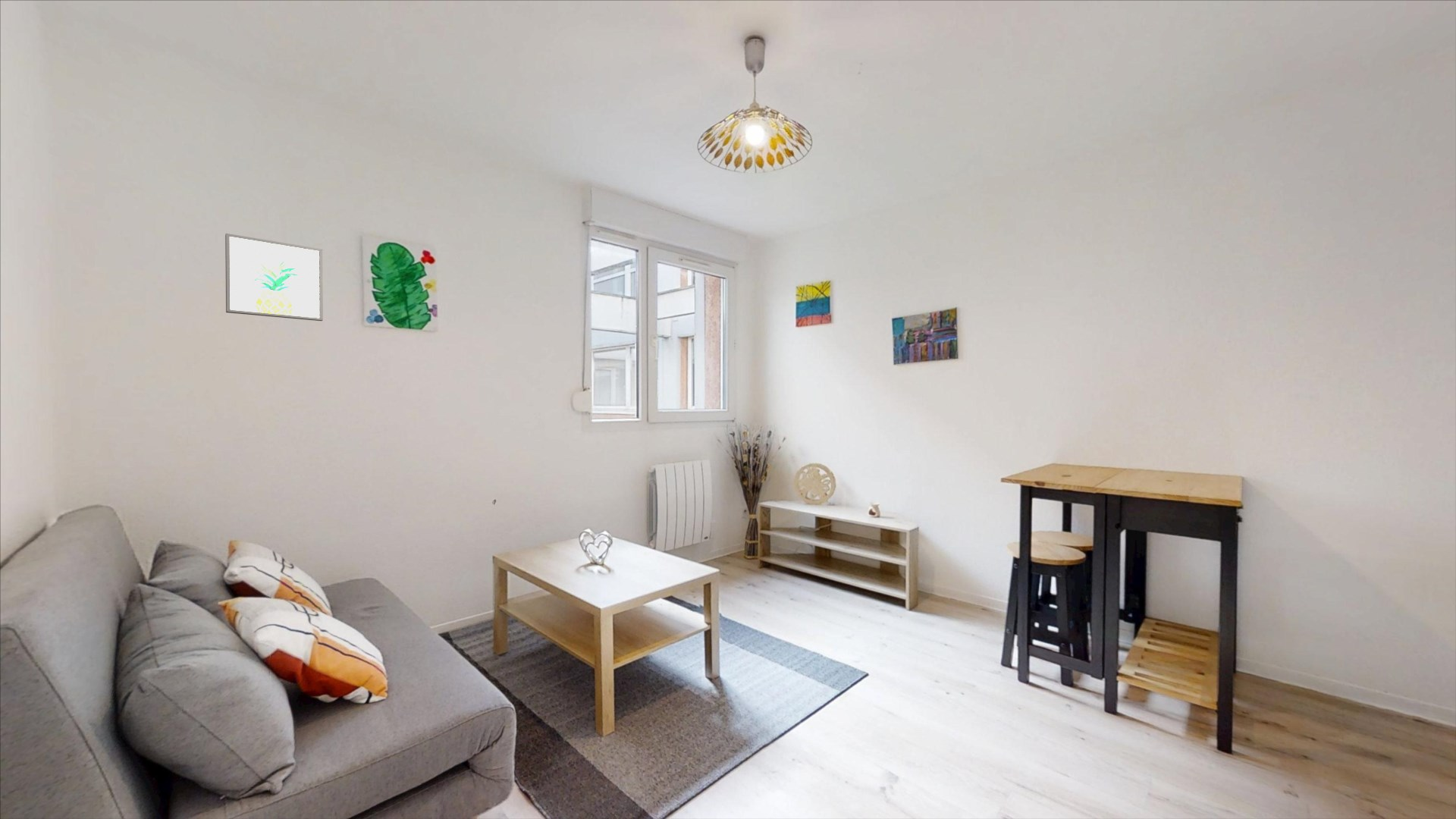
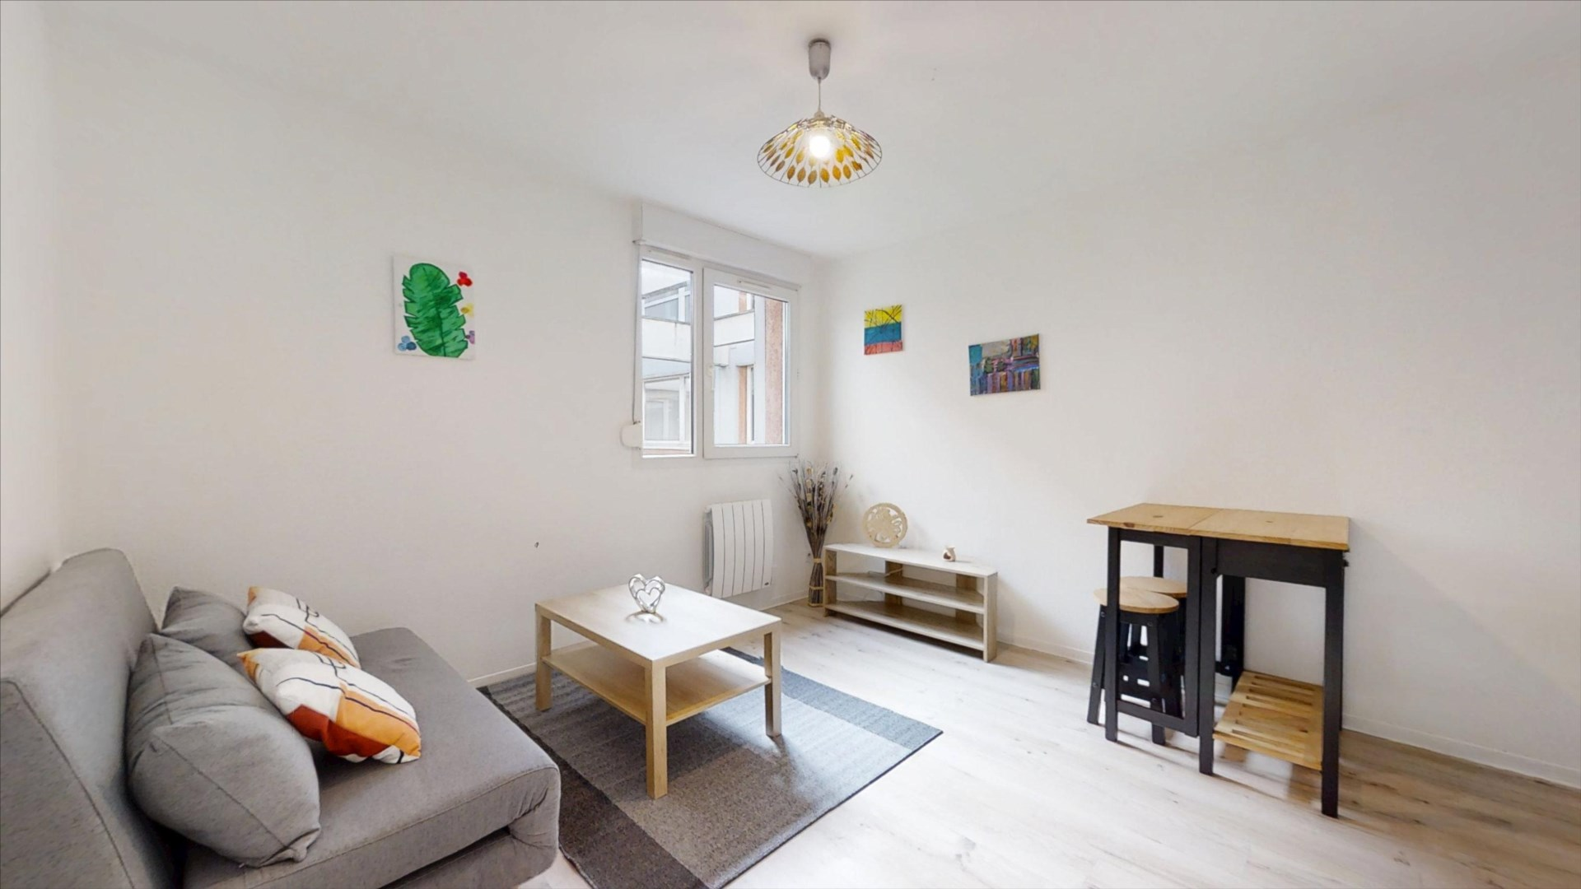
- wall art [224,233,324,322]
